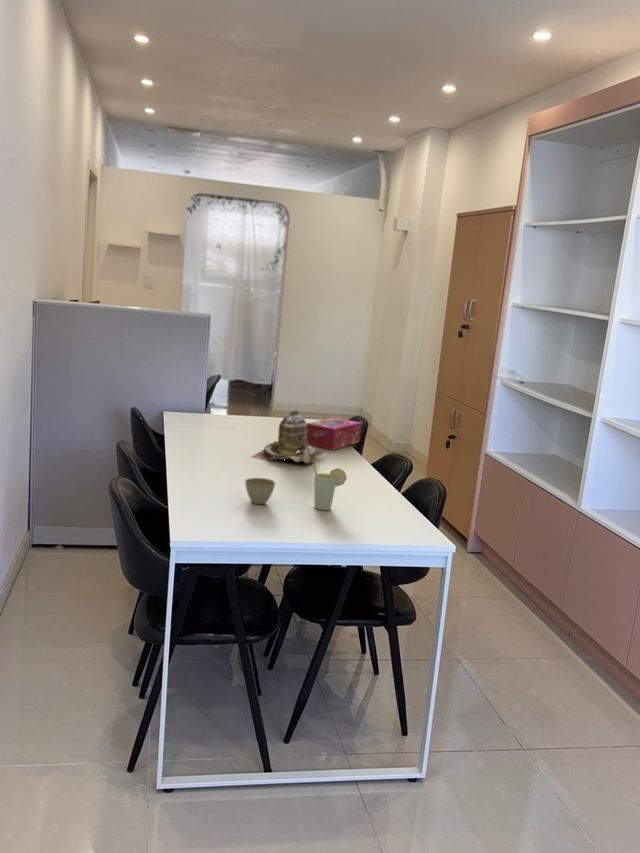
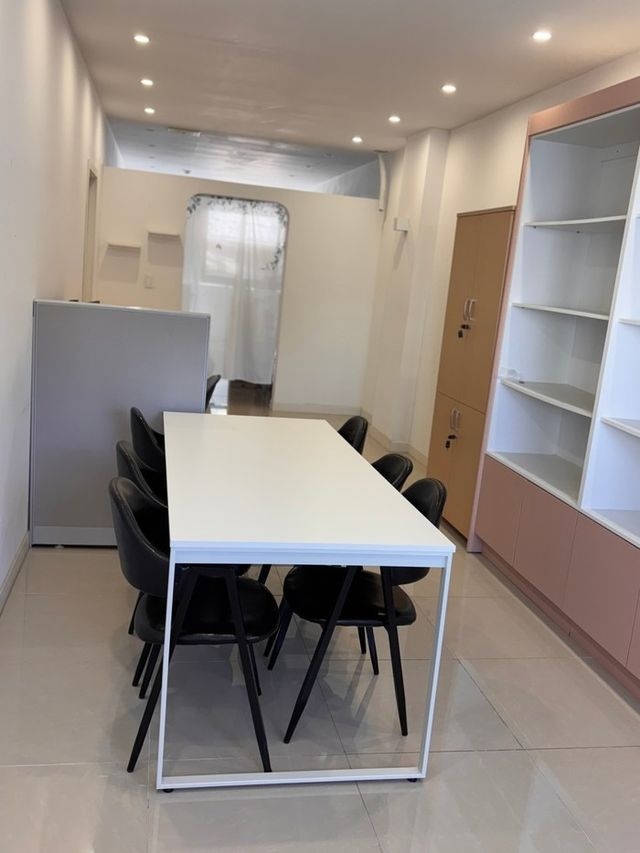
- teapot [250,408,326,464]
- tissue box [305,417,363,451]
- cup [311,463,348,511]
- flower pot [244,477,276,505]
